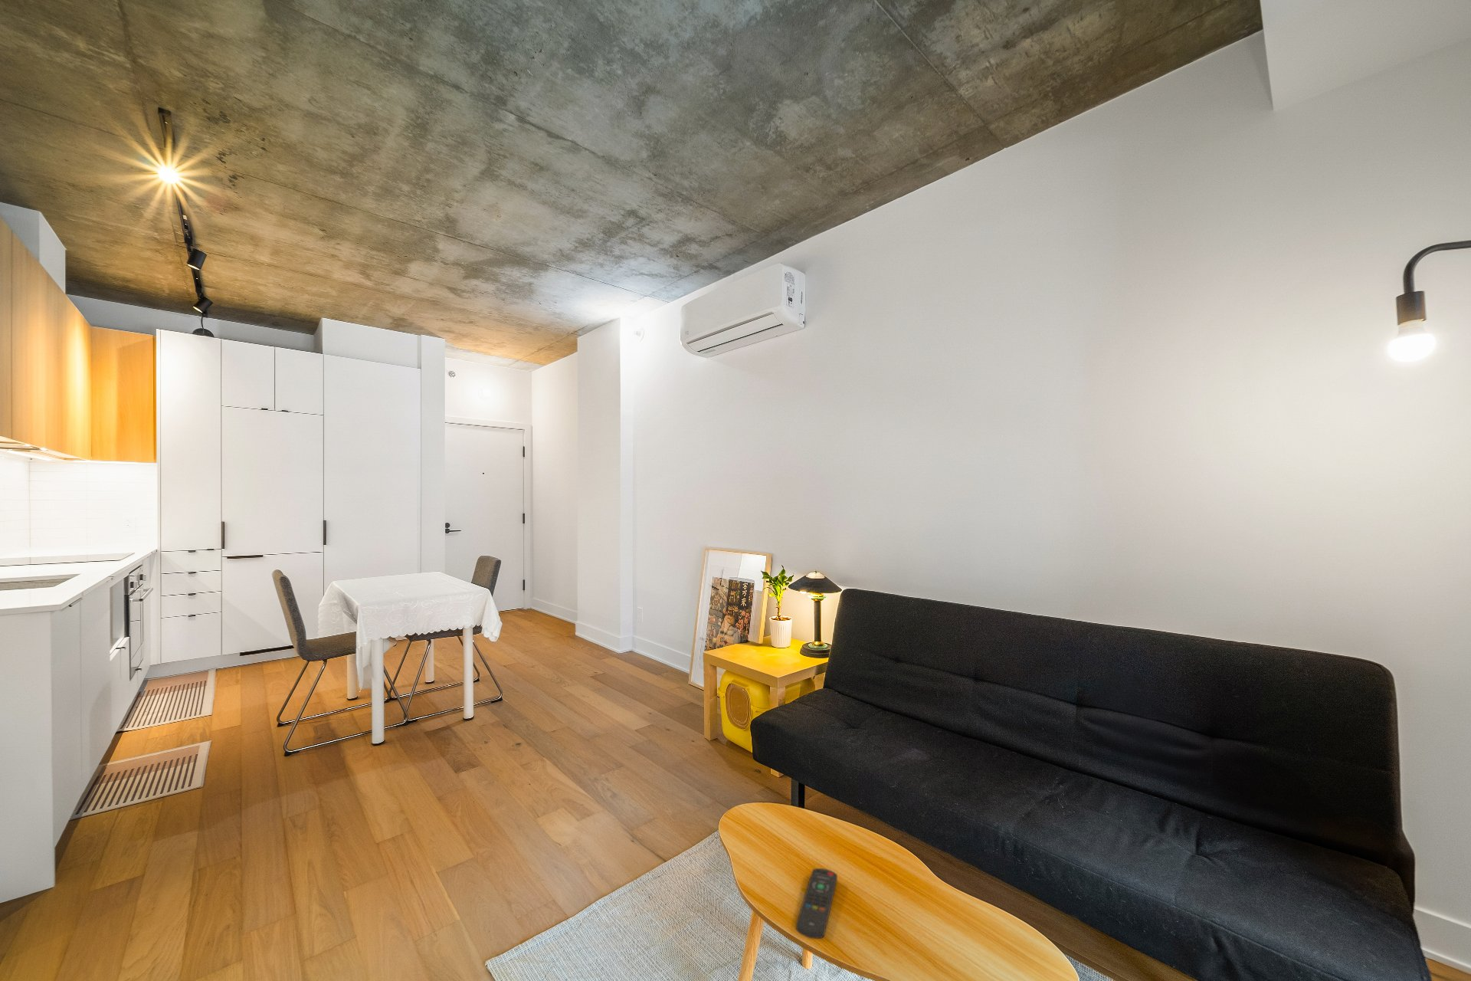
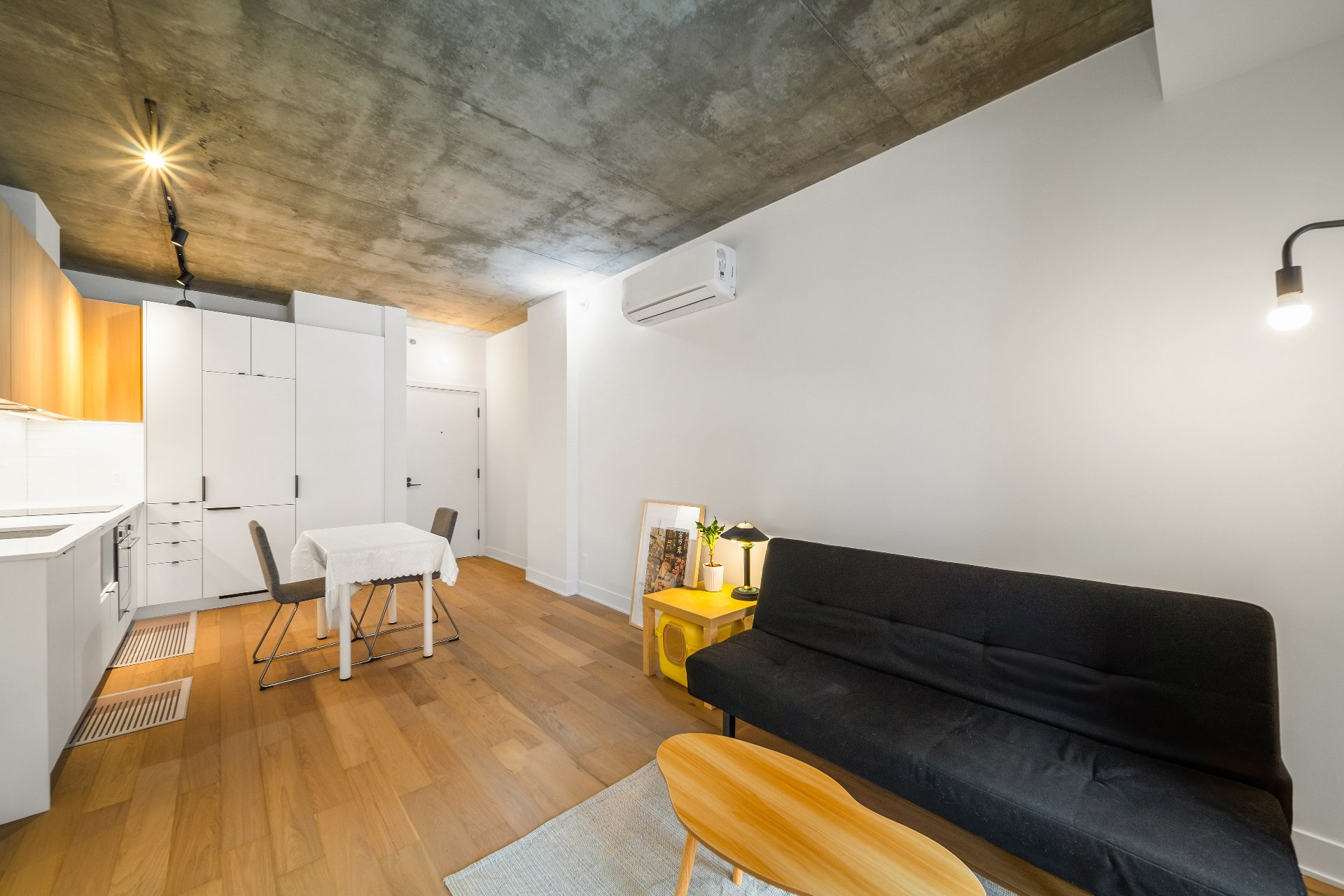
- remote control [796,867,838,939]
